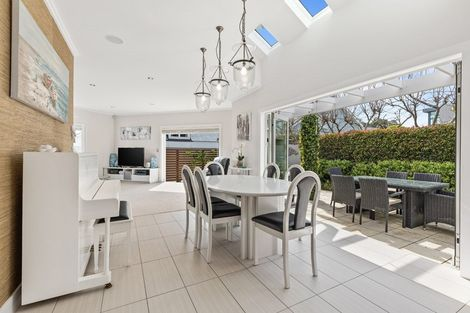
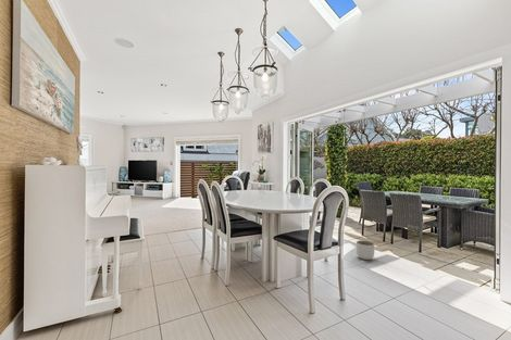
+ planter [356,239,376,261]
